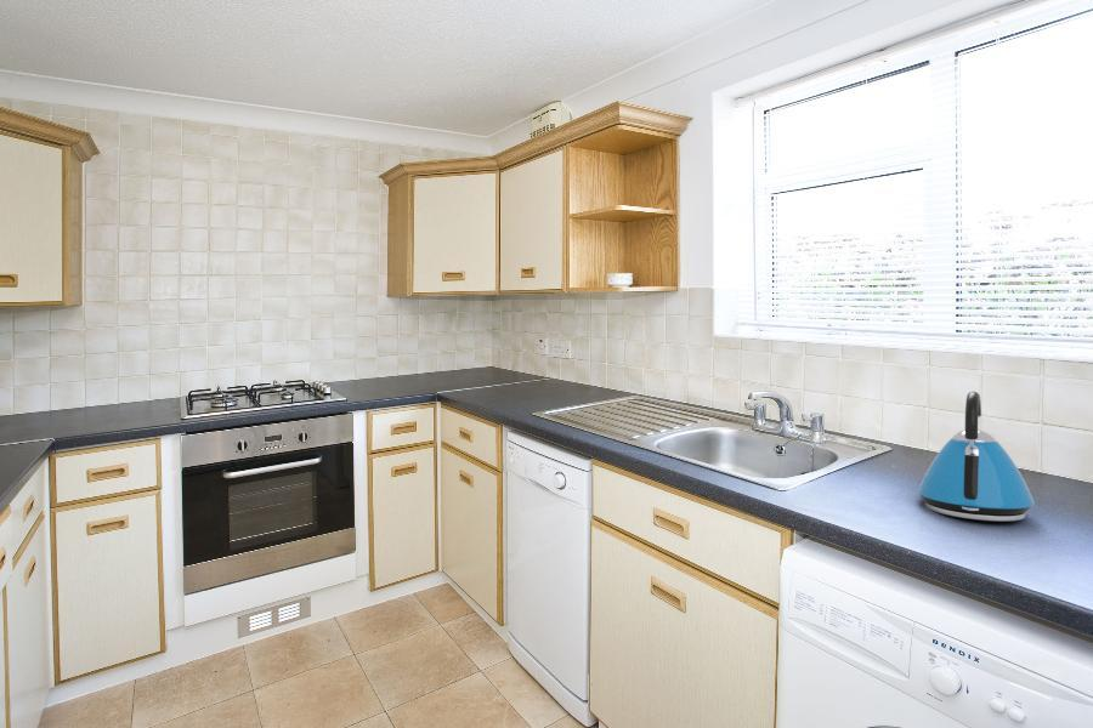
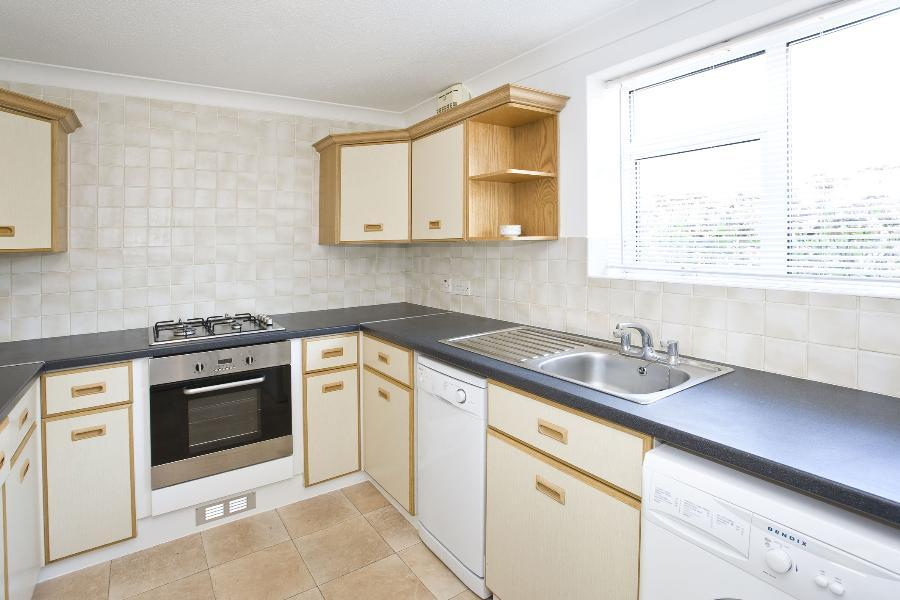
- kettle [917,391,1036,523]
